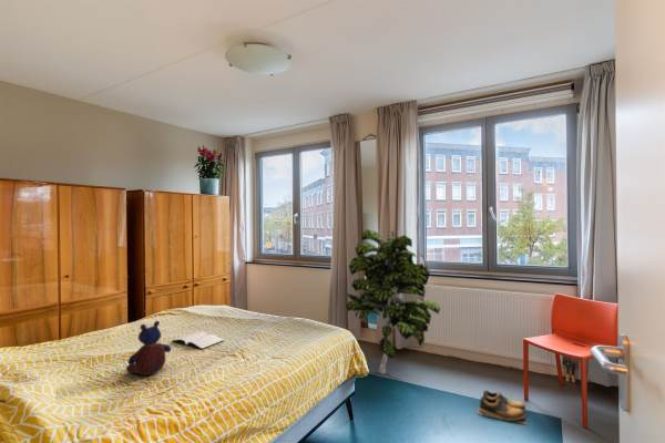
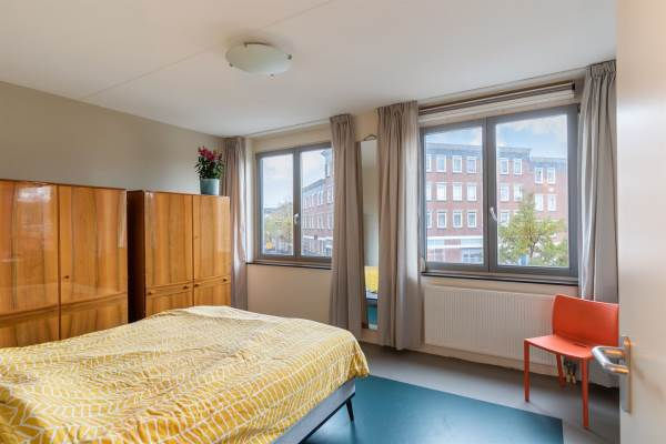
- shoes [477,390,528,425]
- stuffed bear [125,320,172,377]
- indoor plant [345,228,441,375]
- book [171,331,225,351]
